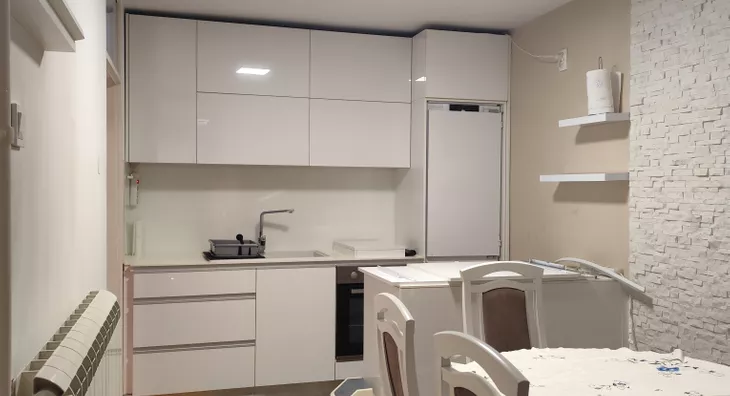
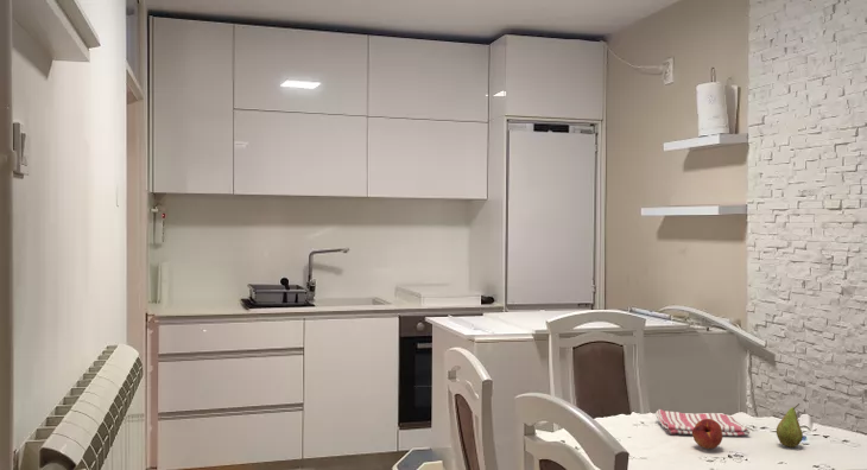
+ fruit [691,419,723,450]
+ dish towel [654,408,751,437]
+ fruit [776,402,804,449]
